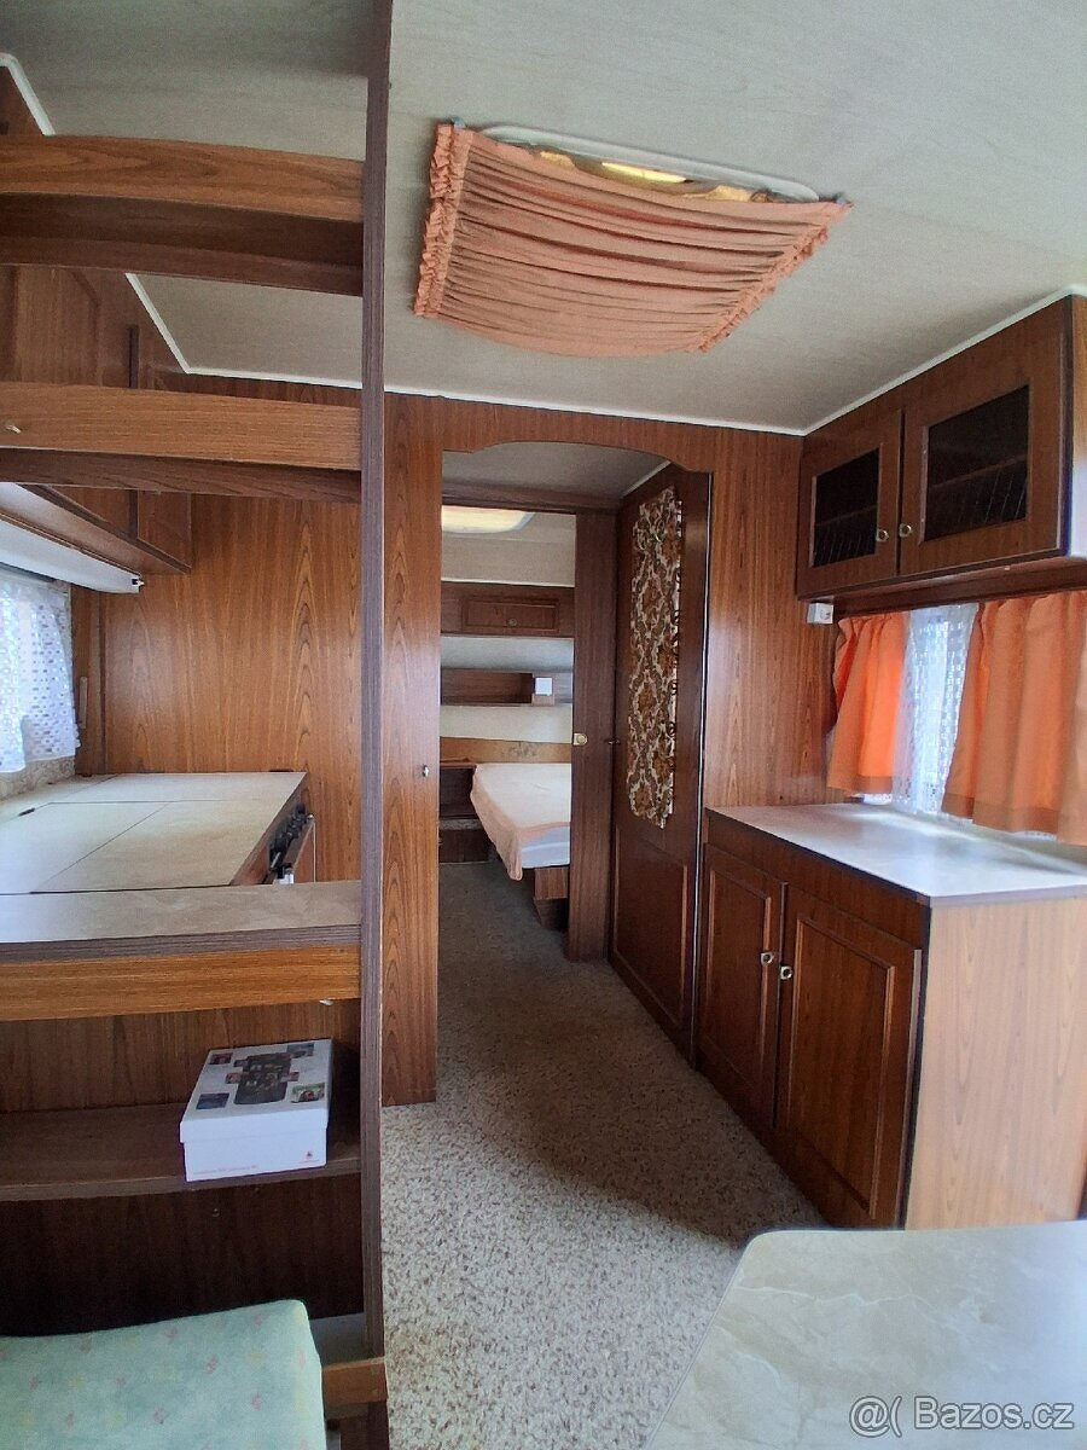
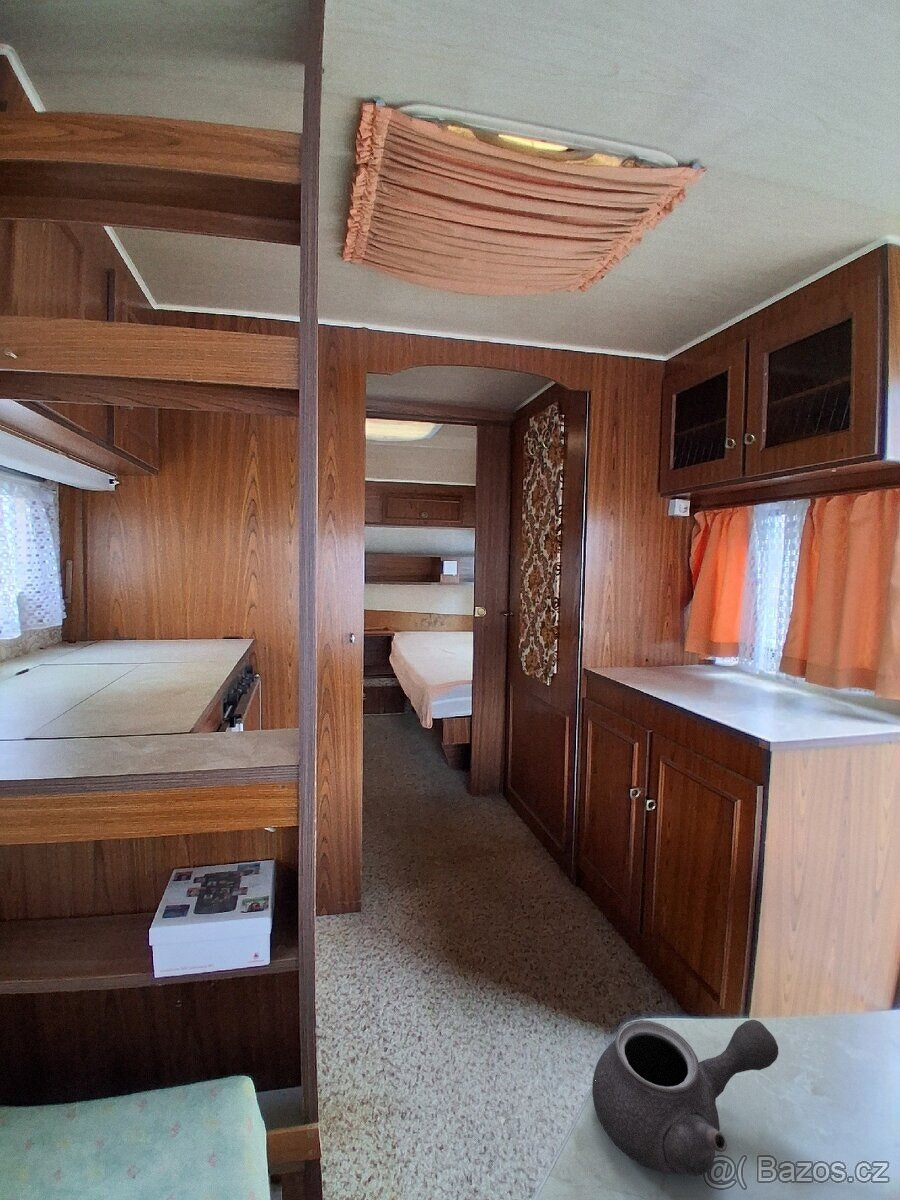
+ teapot [591,1019,779,1177]
